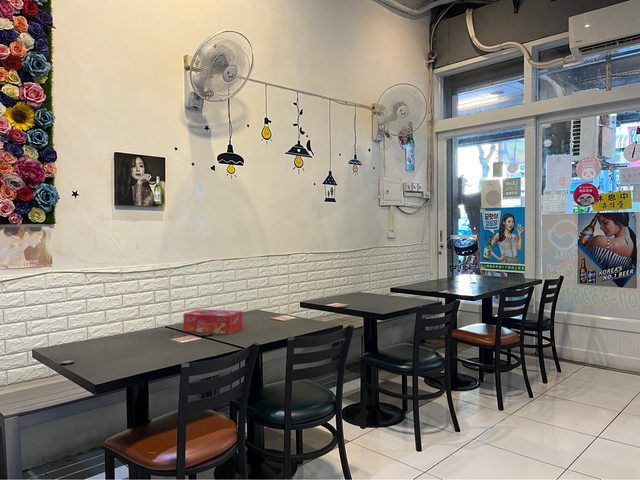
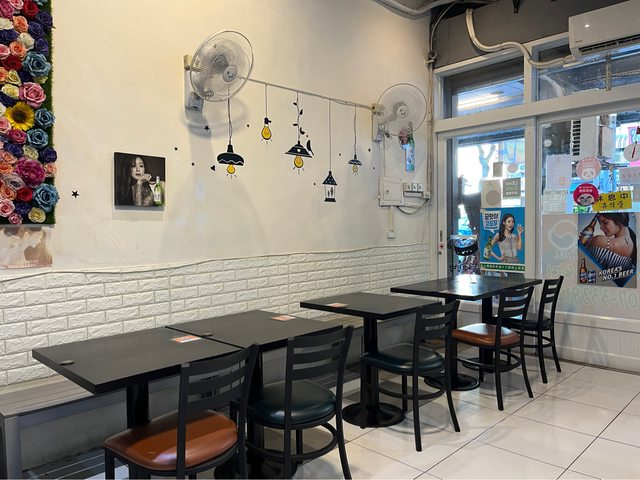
- tissue box [182,308,244,335]
